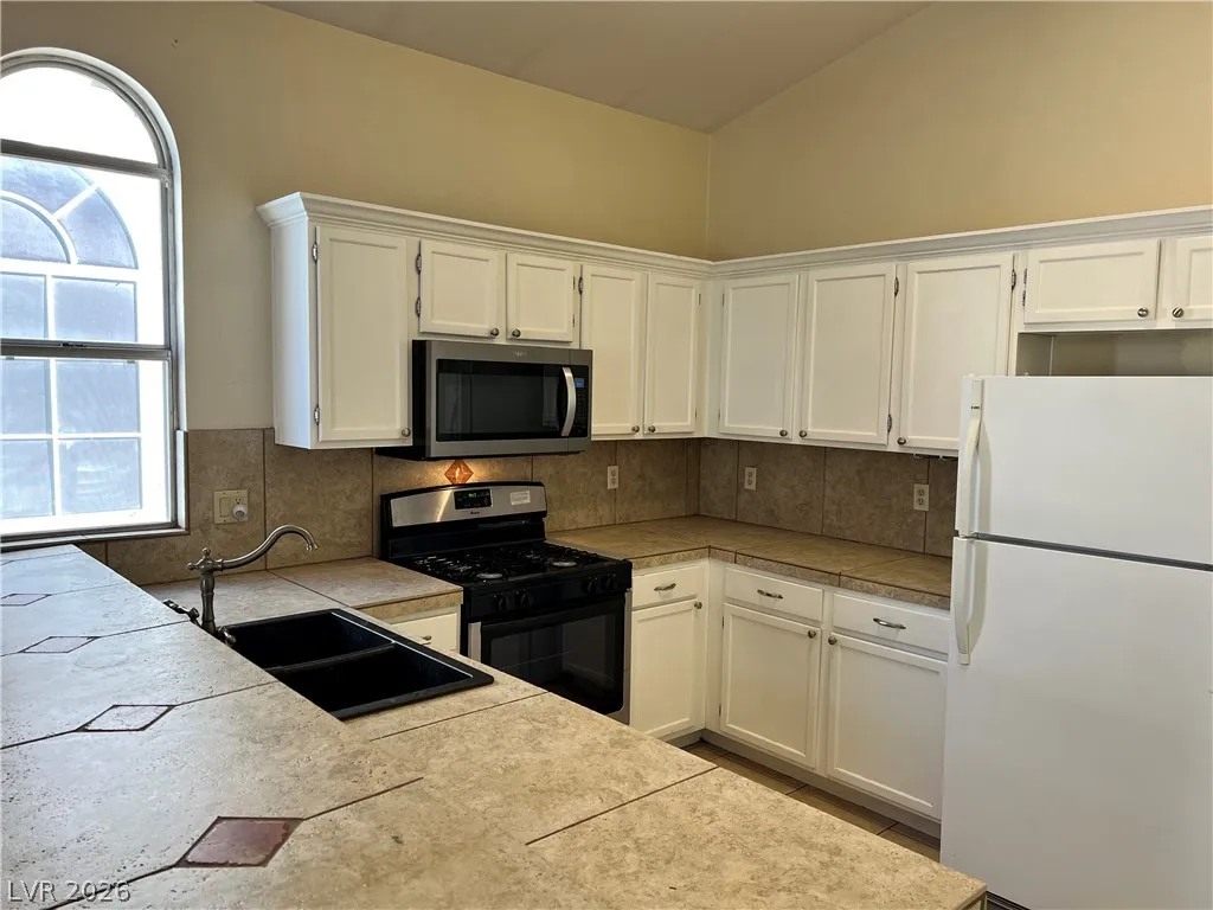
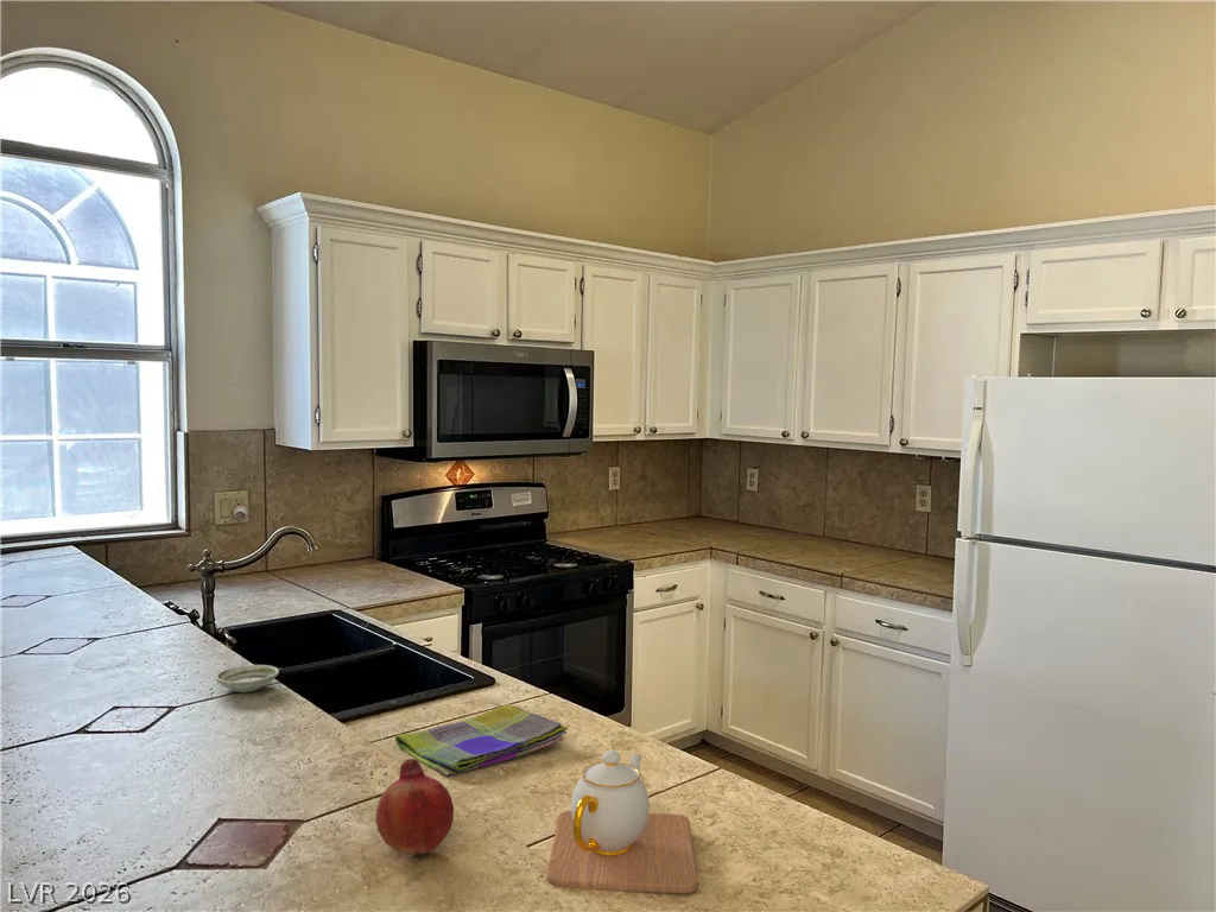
+ teapot [546,749,698,895]
+ dish towel [394,704,569,778]
+ fruit [374,758,455,859]
+ saucer [214,664,280,694]
